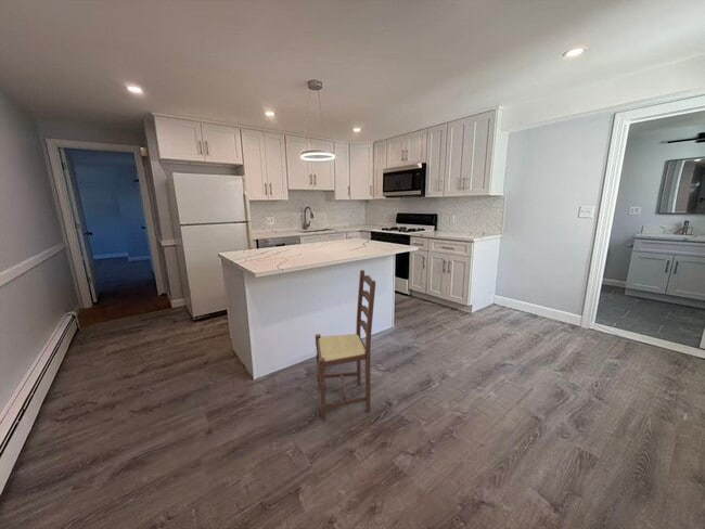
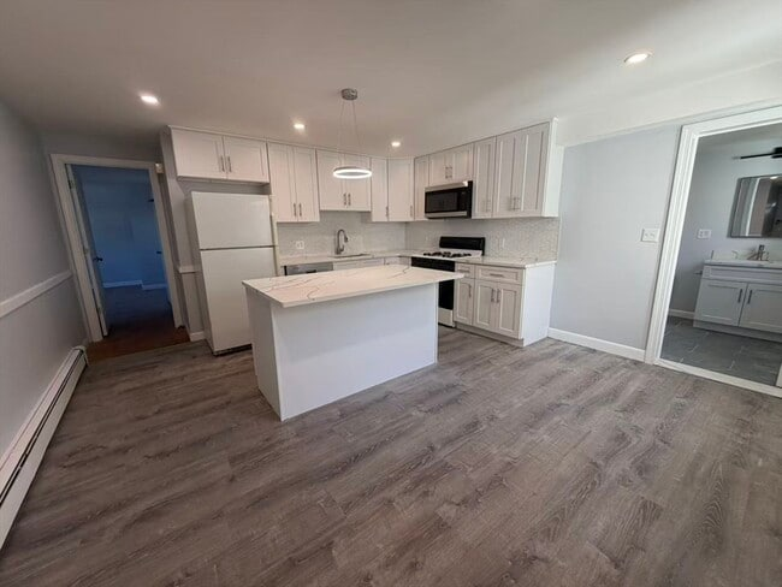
- dining chair [315,269,376,421]
